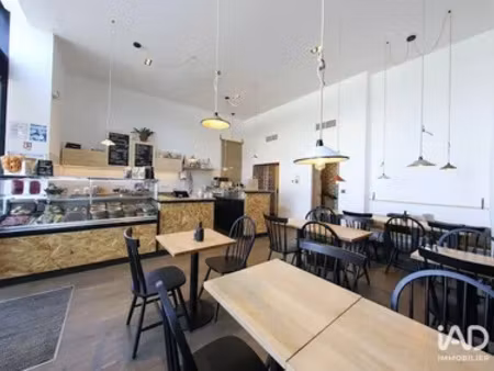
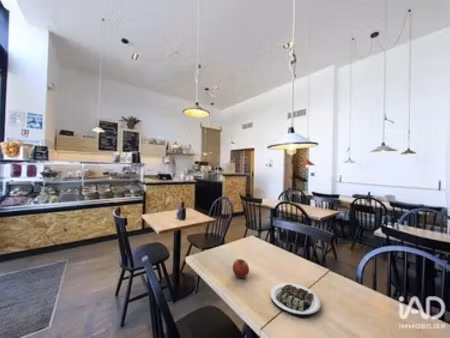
+ plate [269,282,322,318]
+ apple [232,258,250,279]
